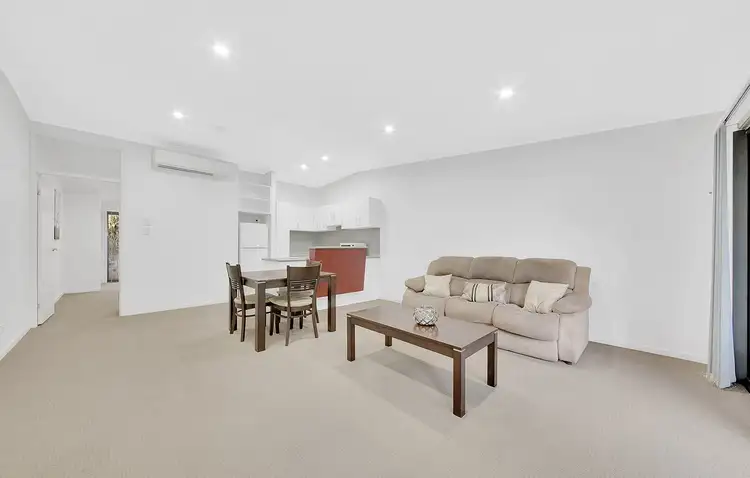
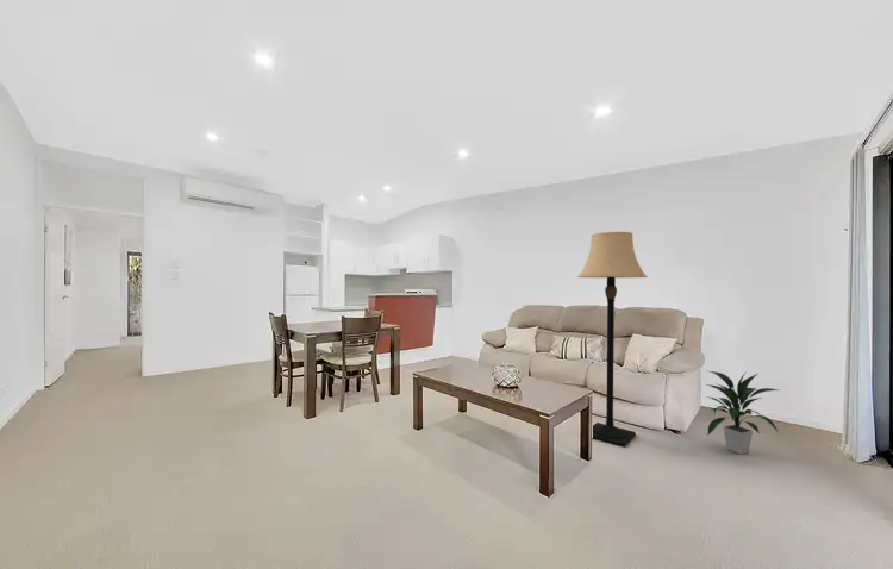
+ lamp [576,231,649,449]
+ indoor plant [705,369,780,455]
